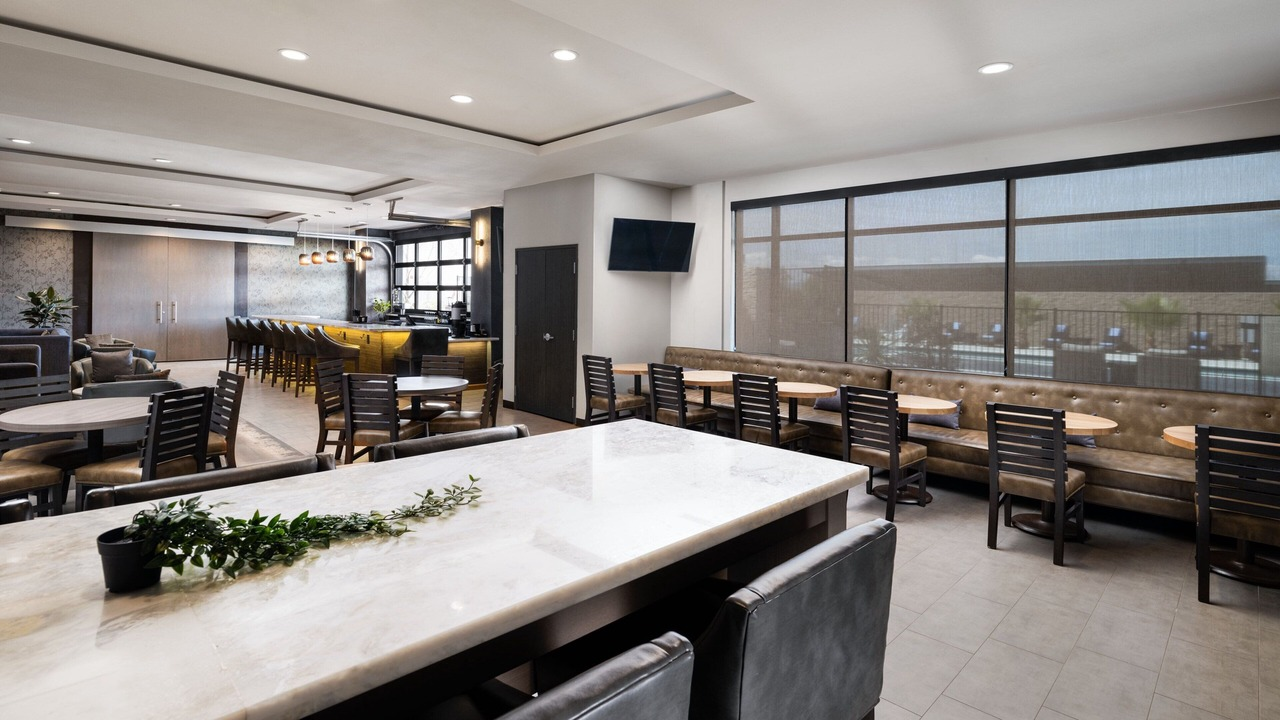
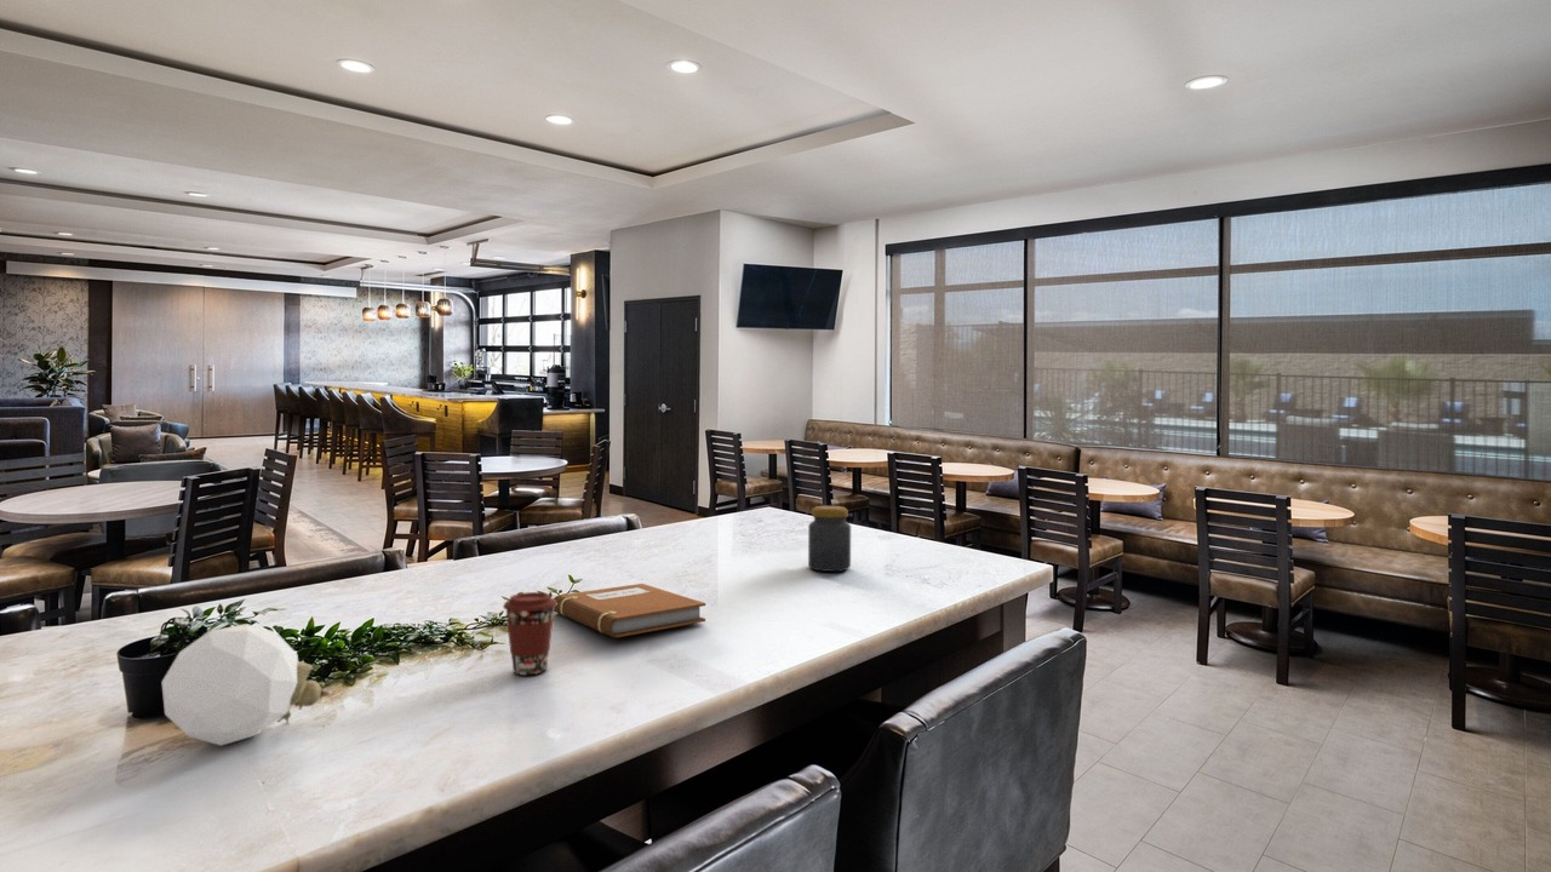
+ decorative egg [161,623,337,747]
+ jar [807,505,852,573]
+ notebook [554,583,706,638]
+ coffee cup [502,591,557,676]
